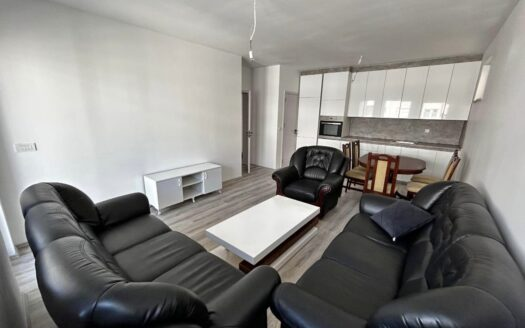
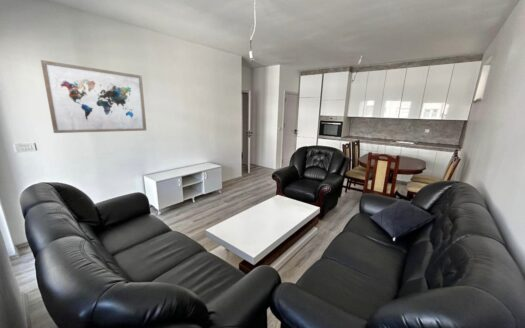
+ wall art [40,59,147,134]
